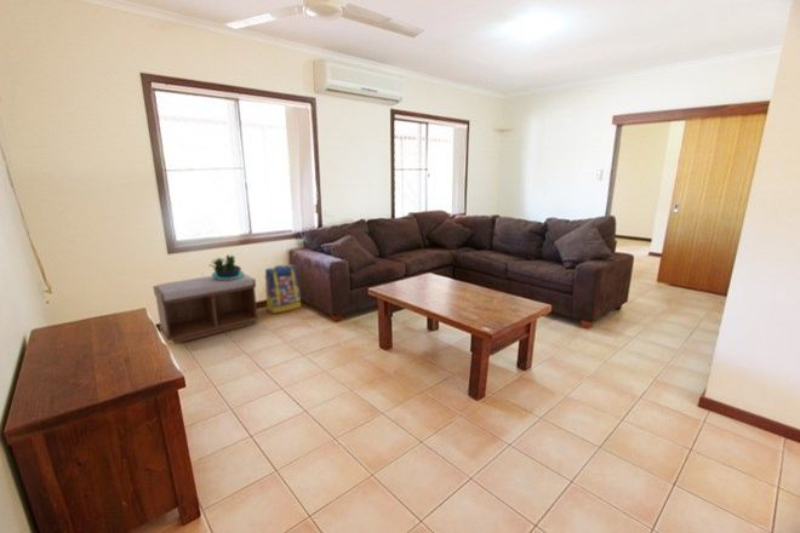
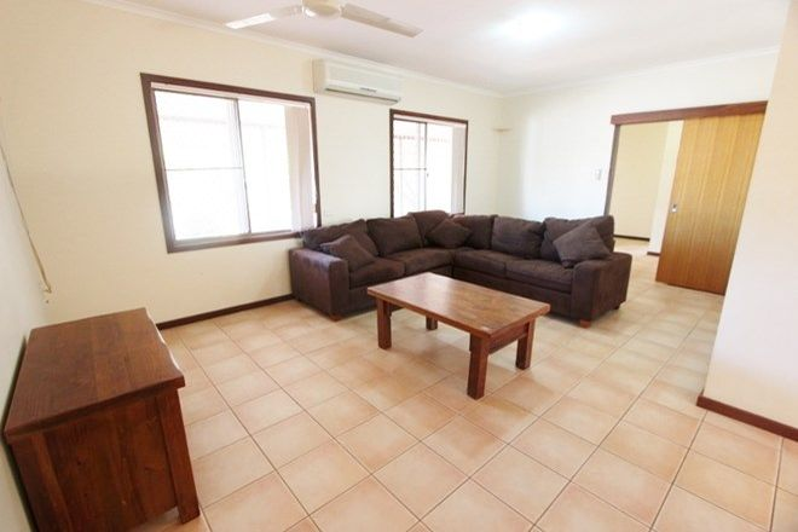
- potted plant [210,253,245,280]
- bench [152,273,259,345]
- backpack [263,263,302,315]
